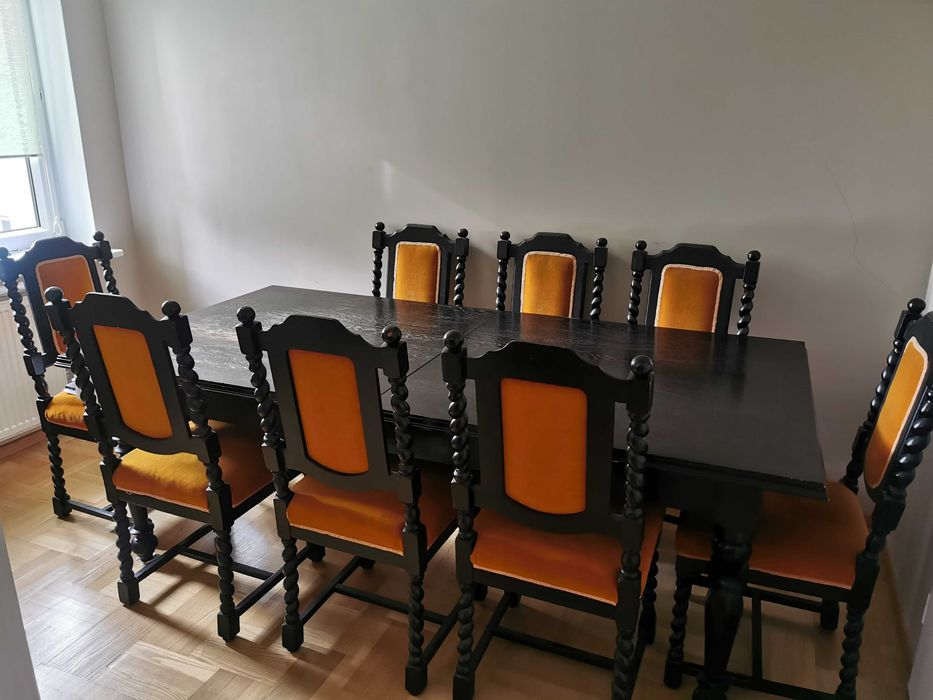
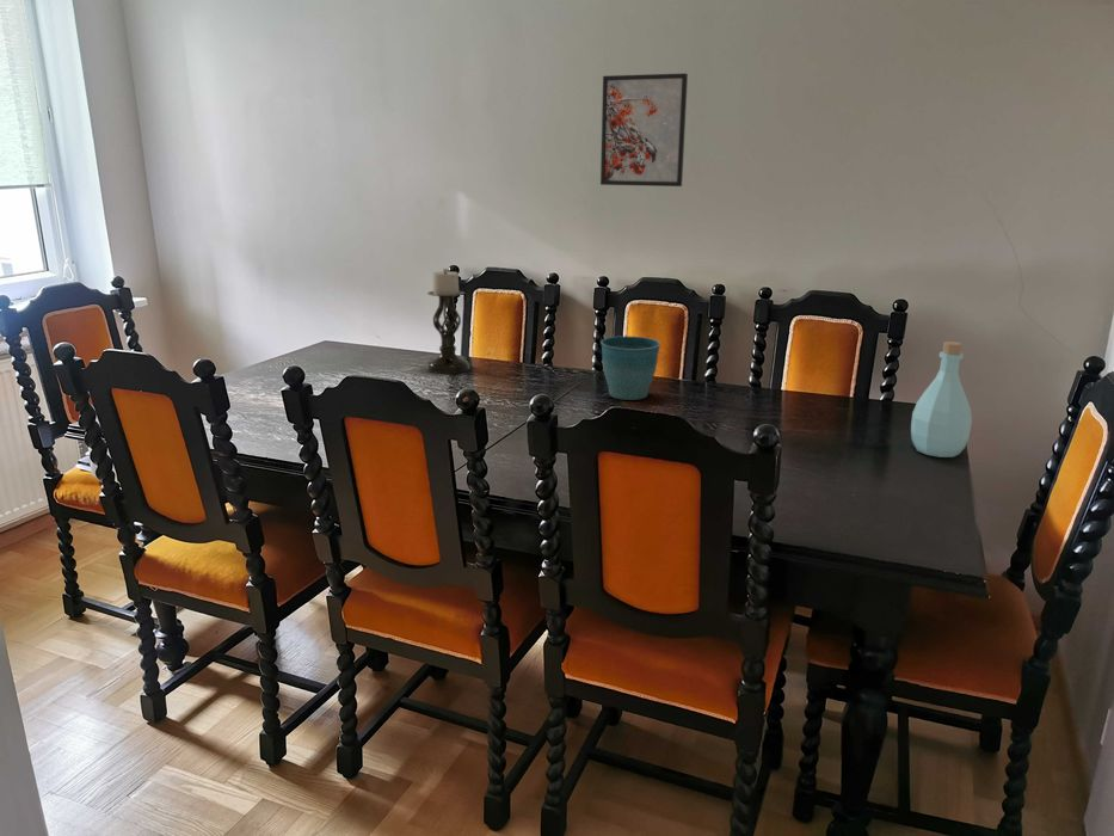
+ bottle [910,340,973,459]
+ candle holder [425,268,470,375]
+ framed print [599,72,689,188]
+ flower pot [599,336,661,401]
